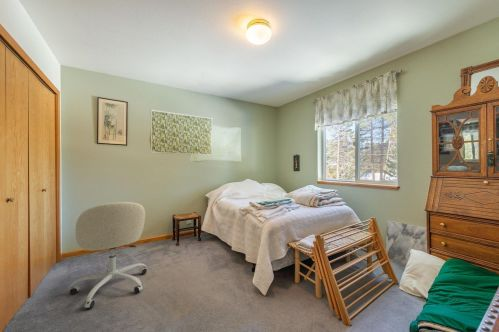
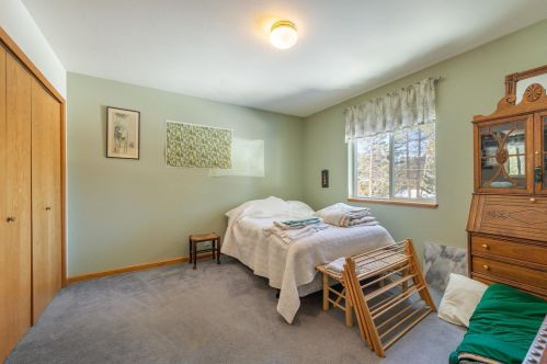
- office chair [68,201,148,310]
